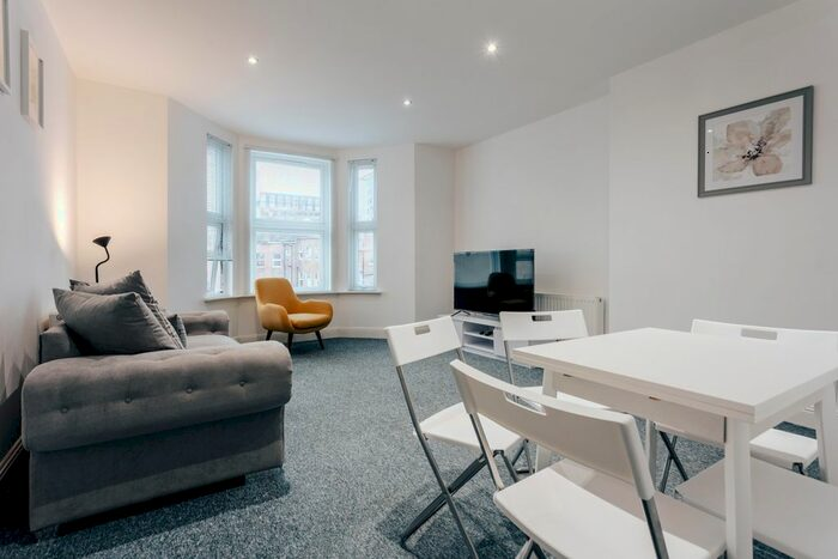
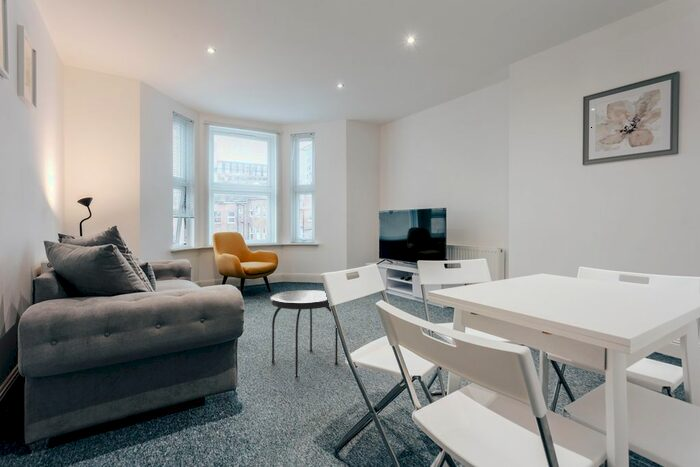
+ side table [269,289,339,379]
